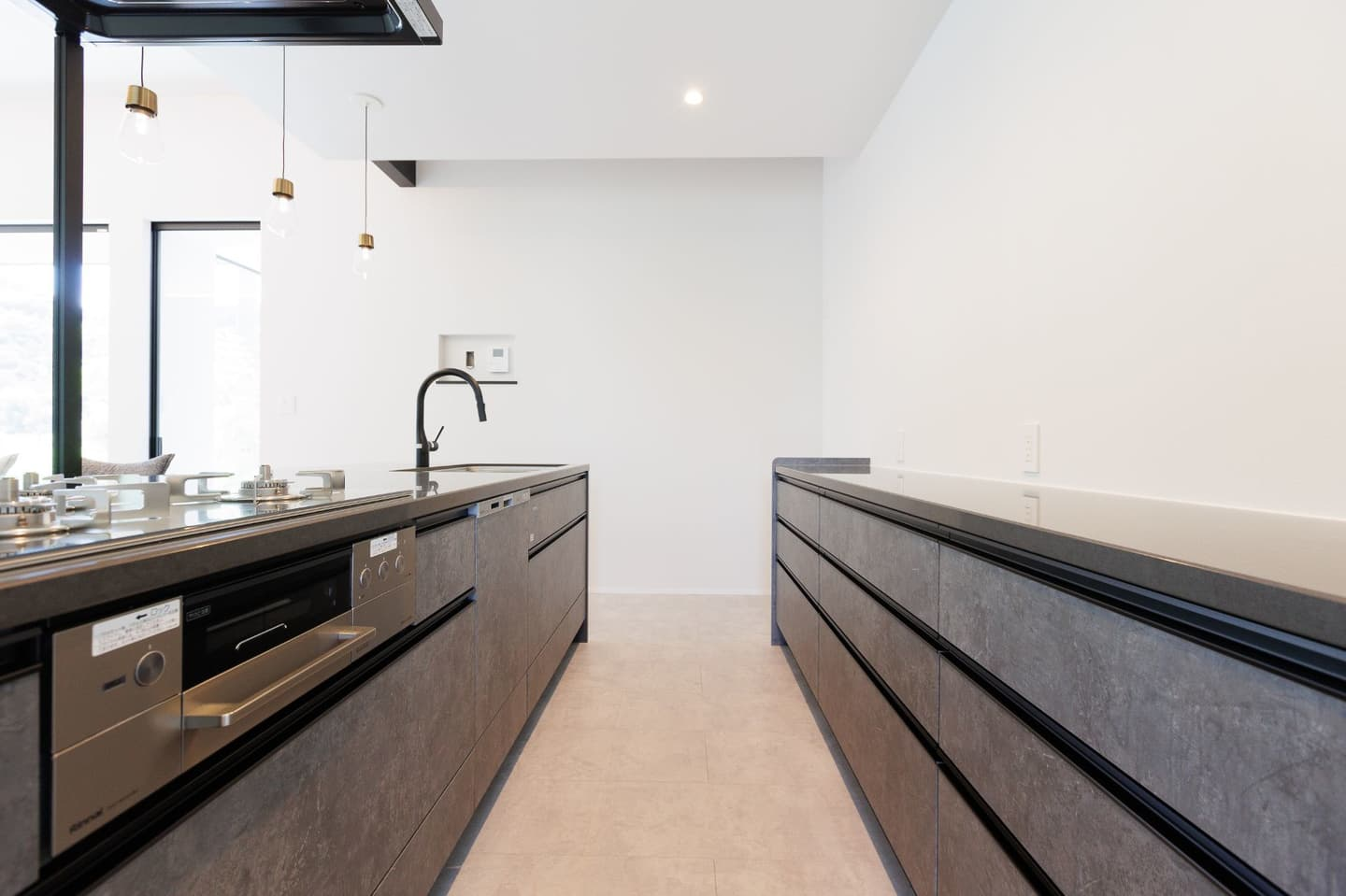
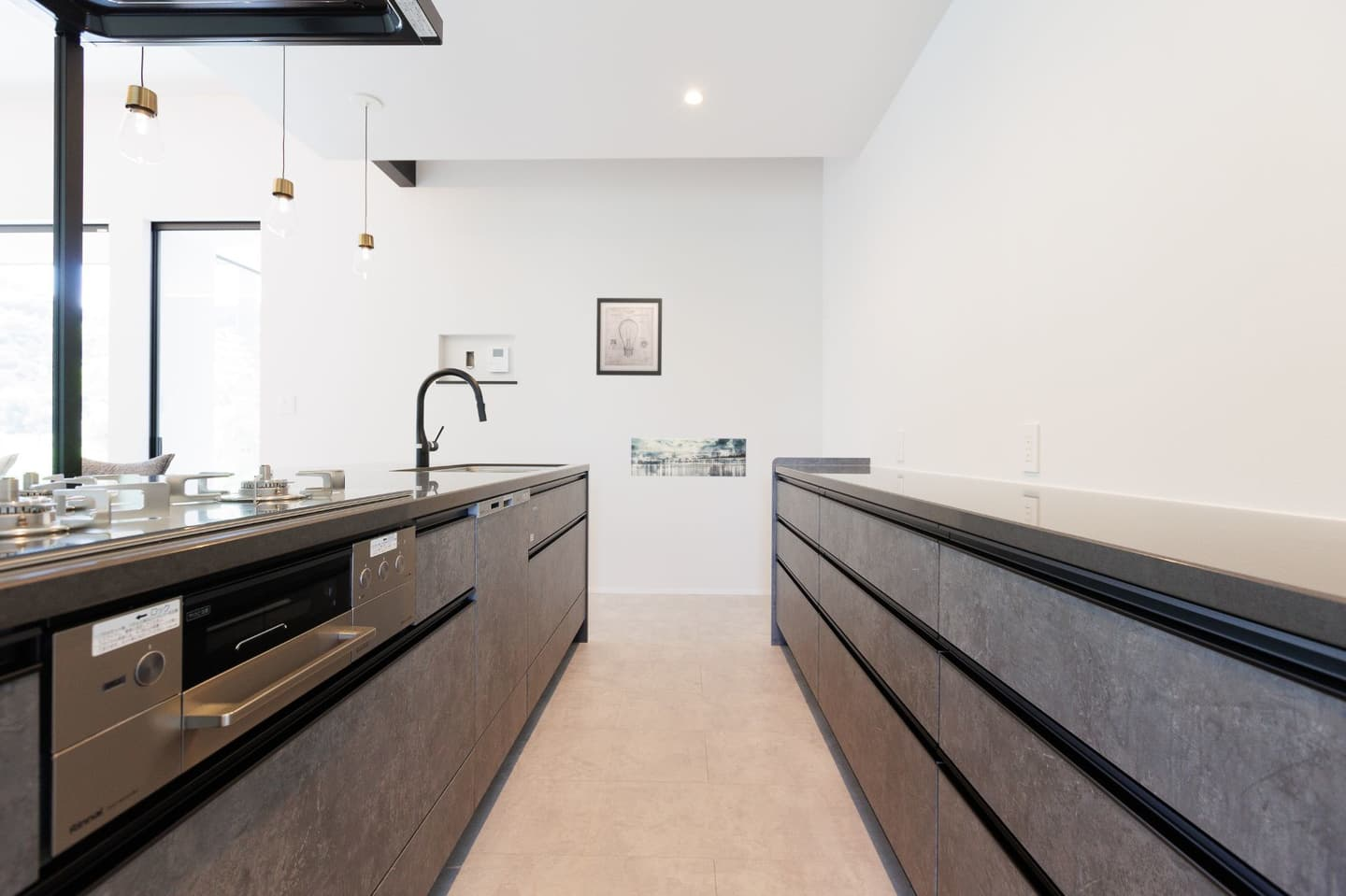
+ wall art [595,297,663,377]
+ wall art [630,437,747,477]
